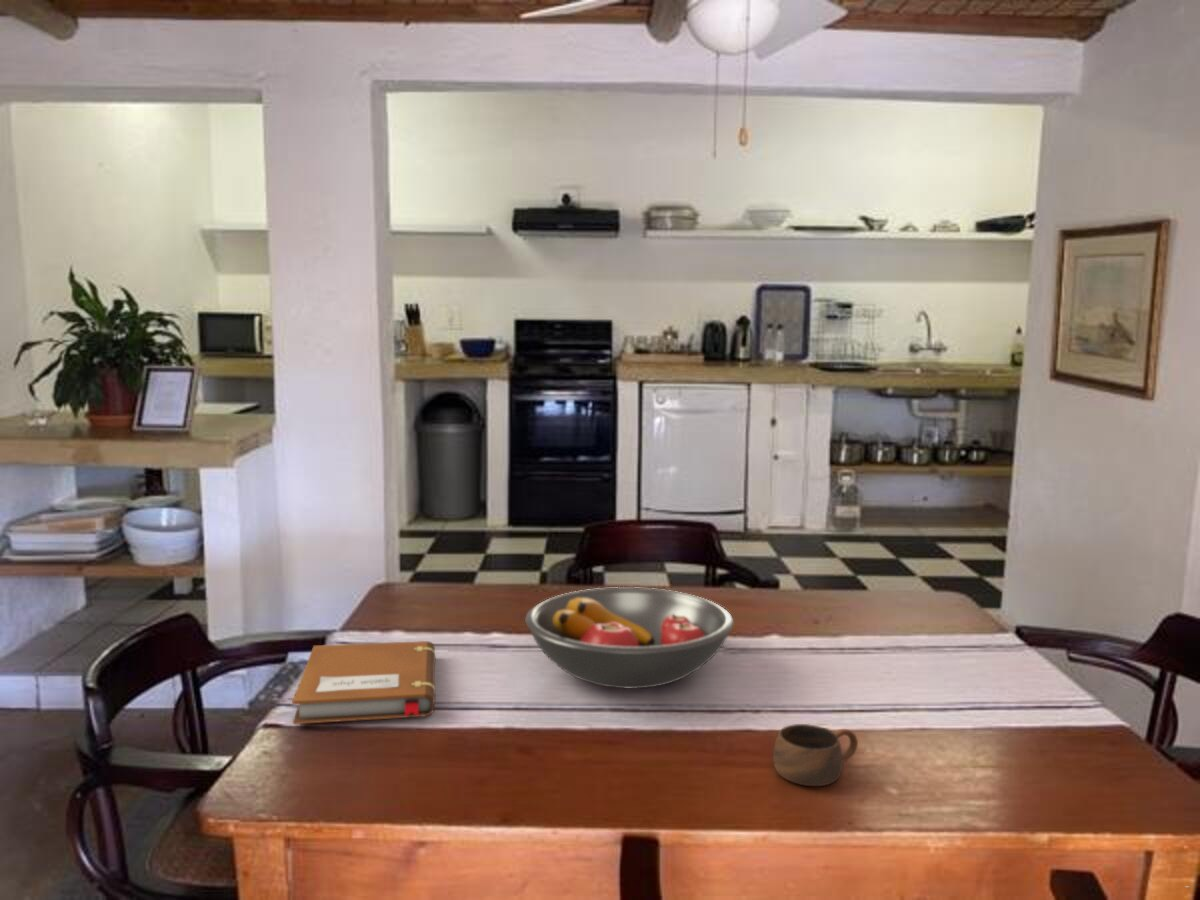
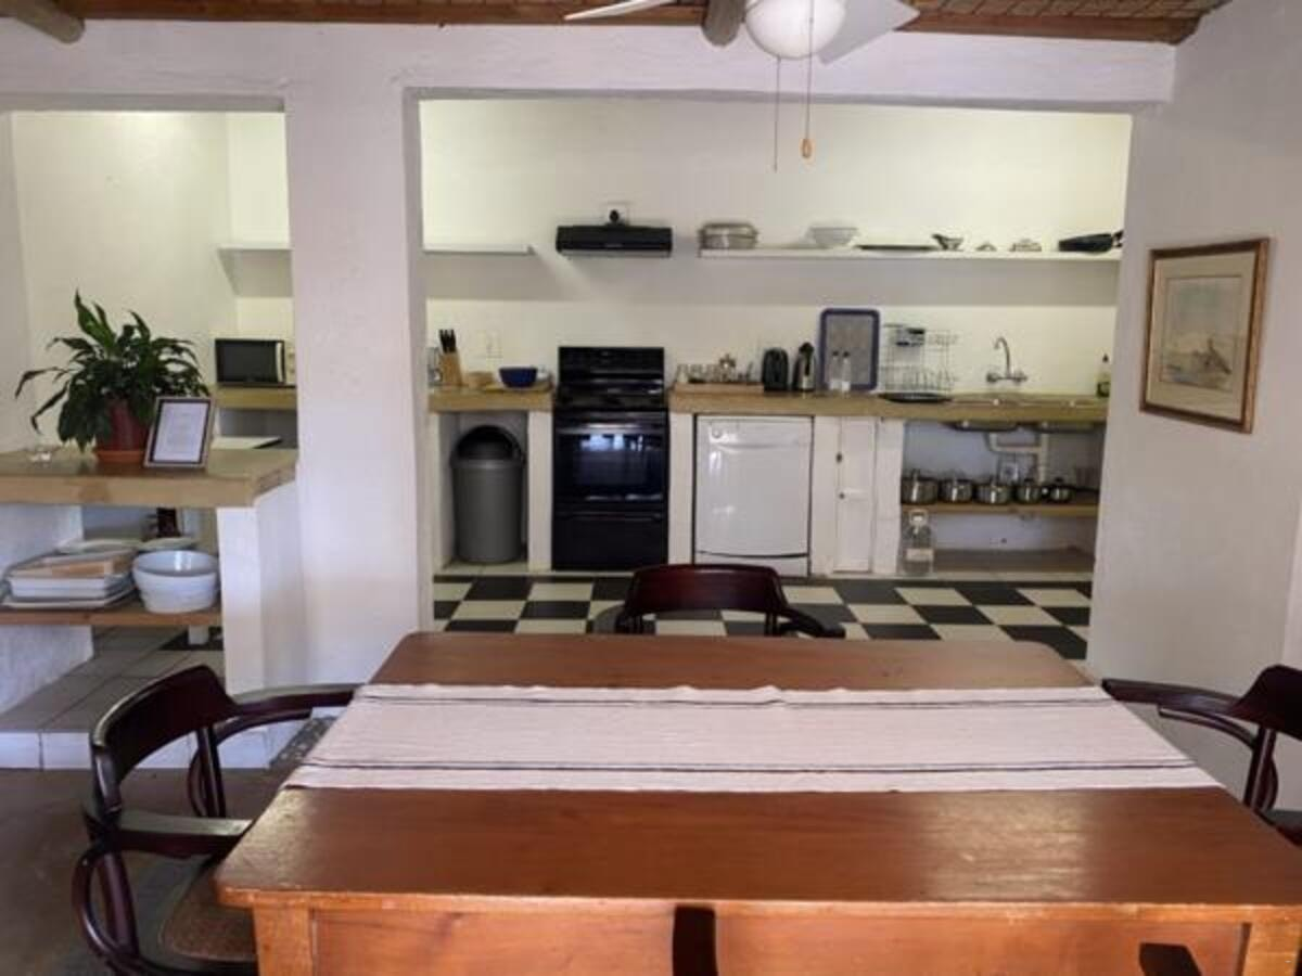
- notebook [291,640,437,725]
- cup [772,723,859,787]
- fruit bowl [524,586,735,689]
